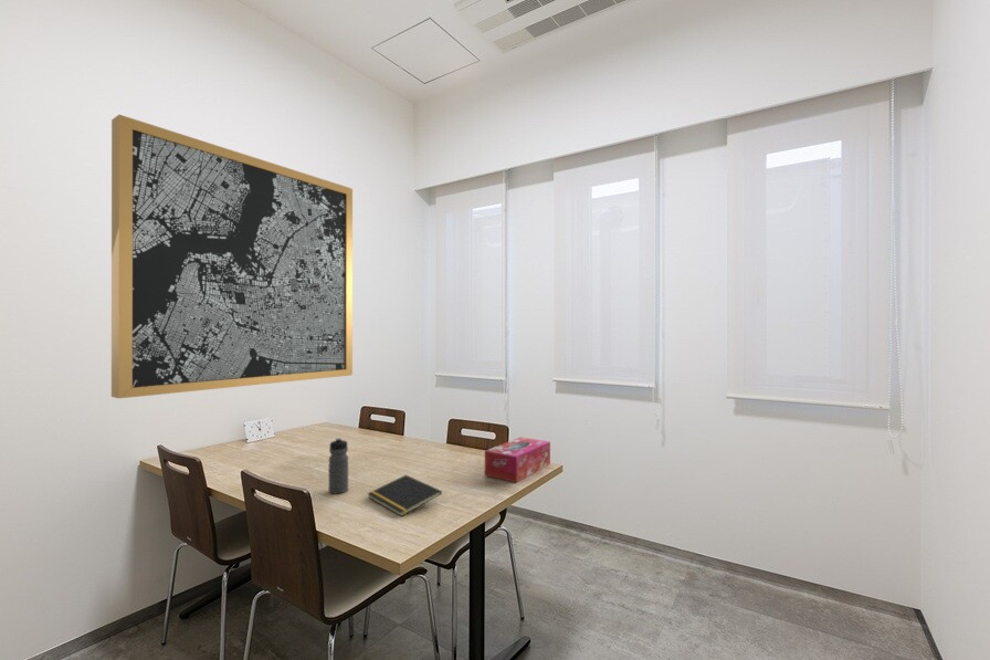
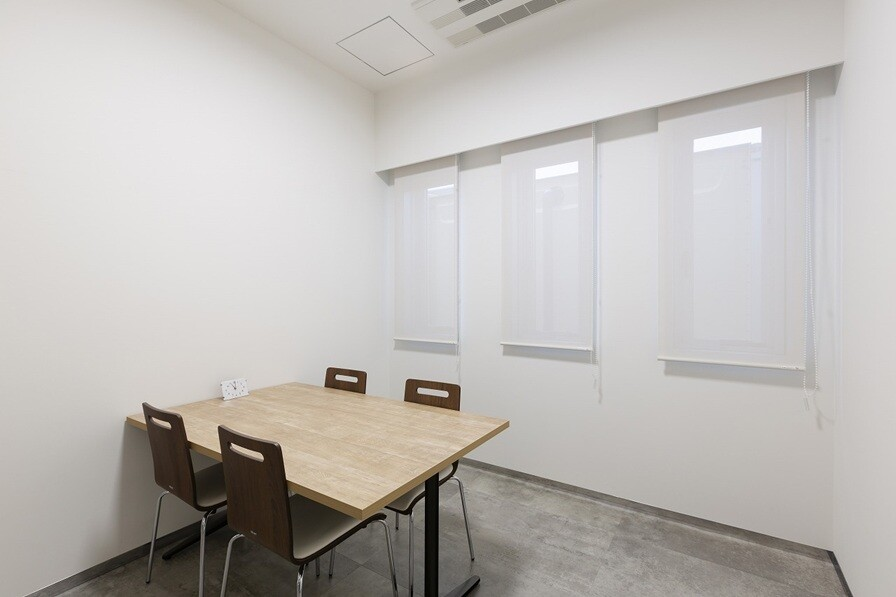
- water bottle [328,437,349,495]
- tissue box [484,436,551,483]
- notepad [366,474,443,517]
- wall art [110,114,354,399]
